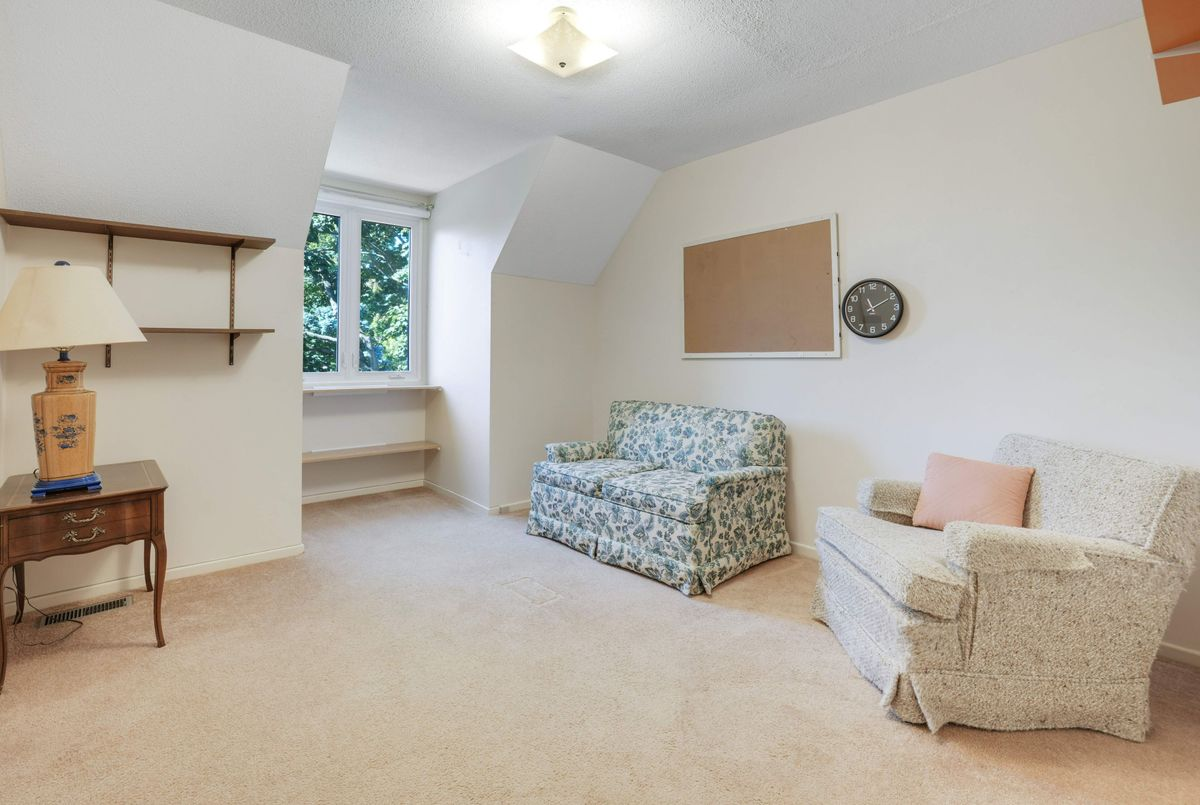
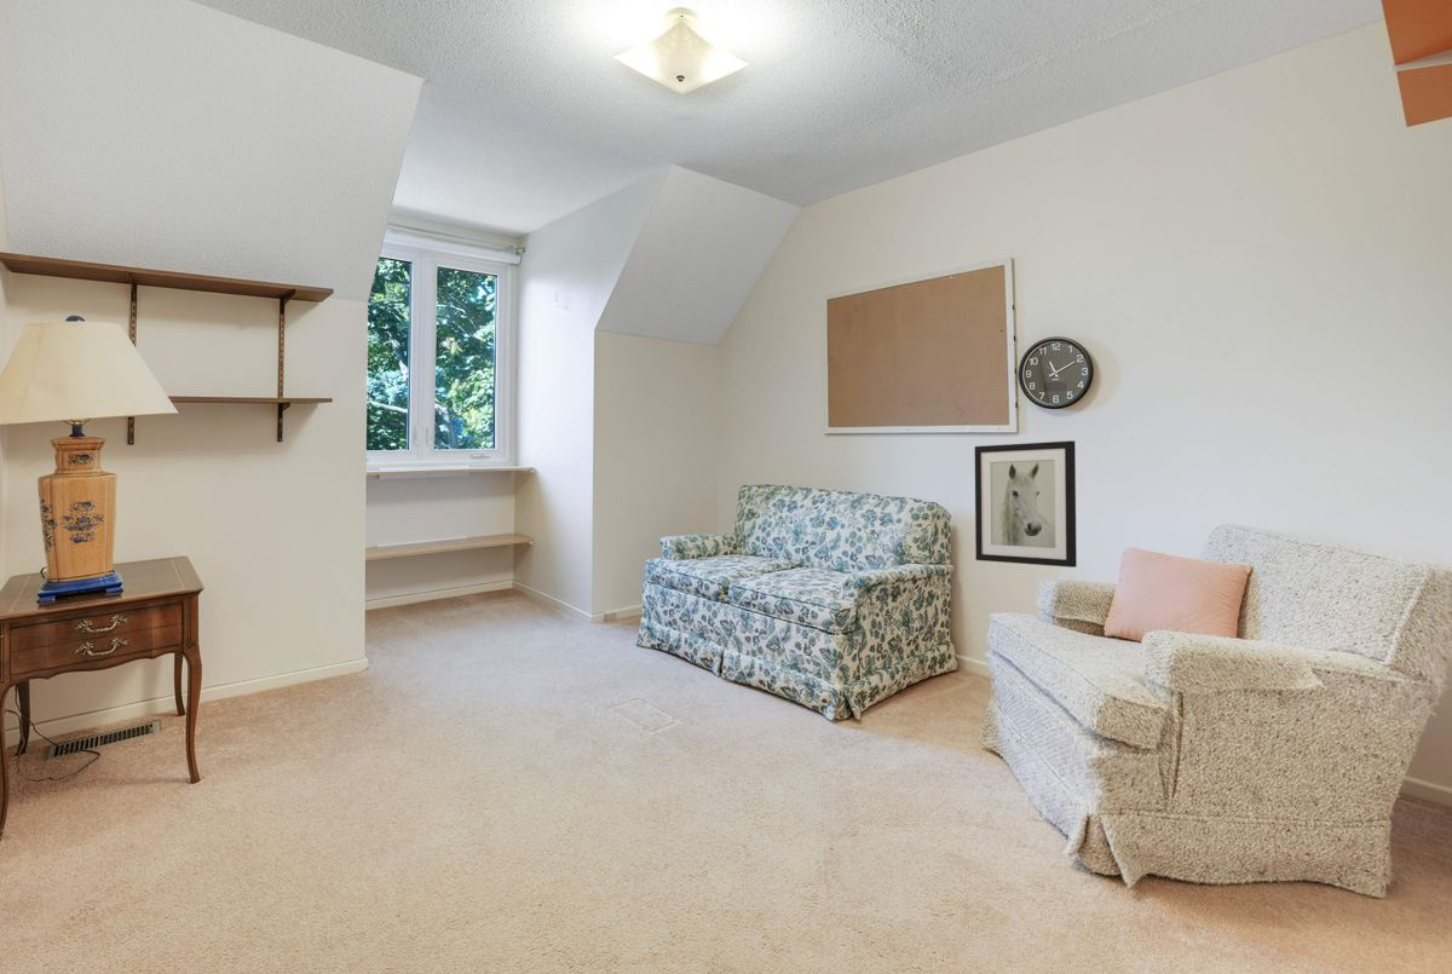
+ wall art [974,439,1078,569]
